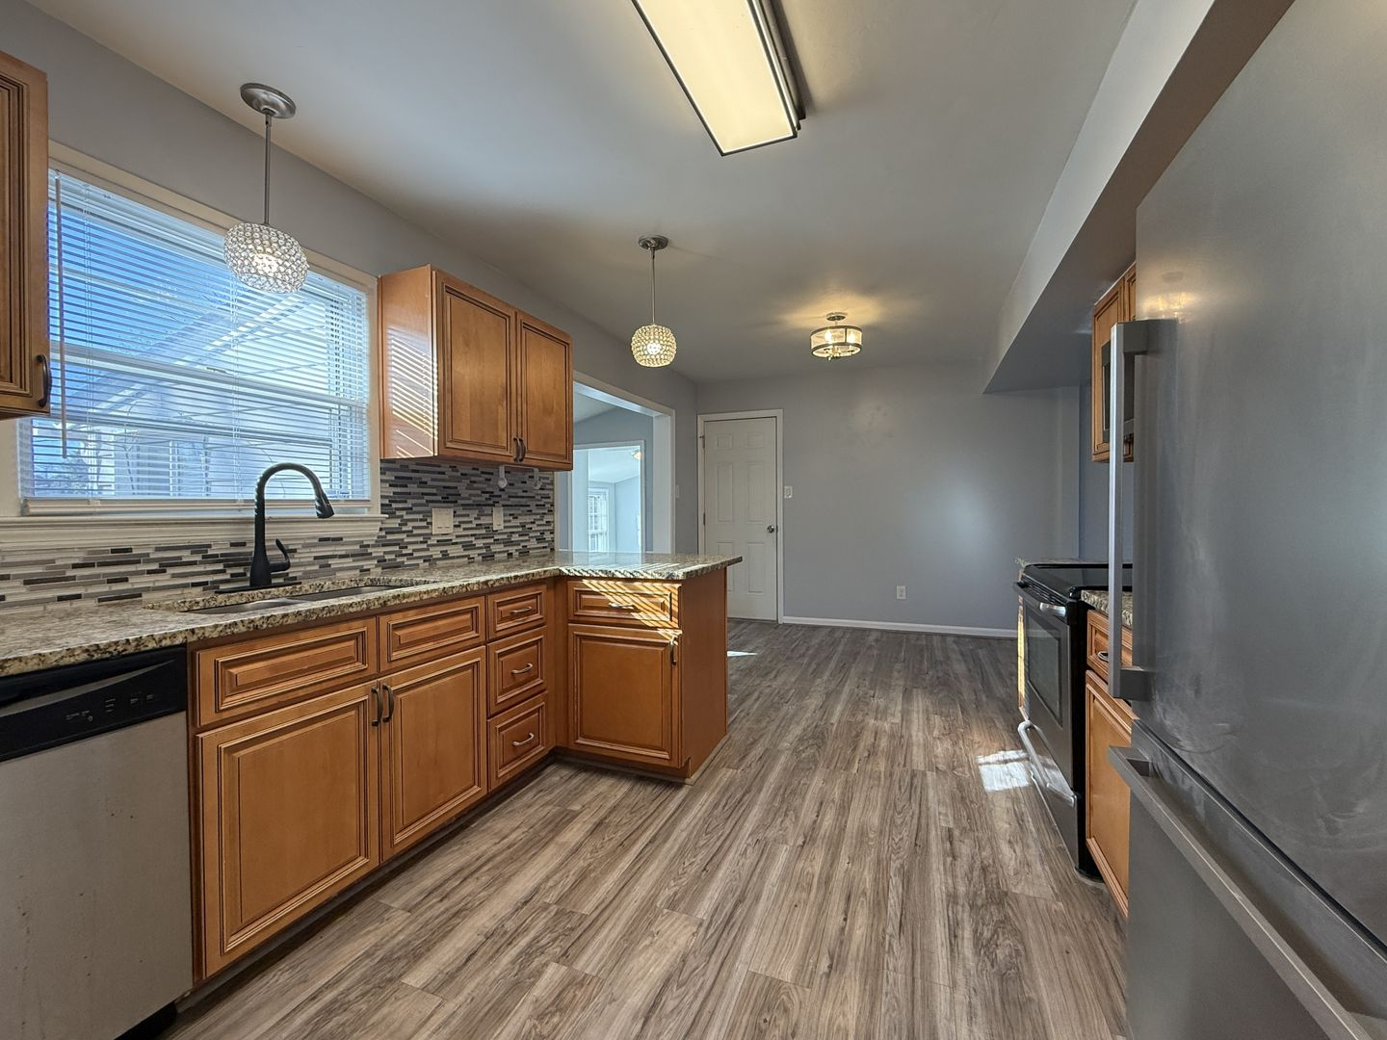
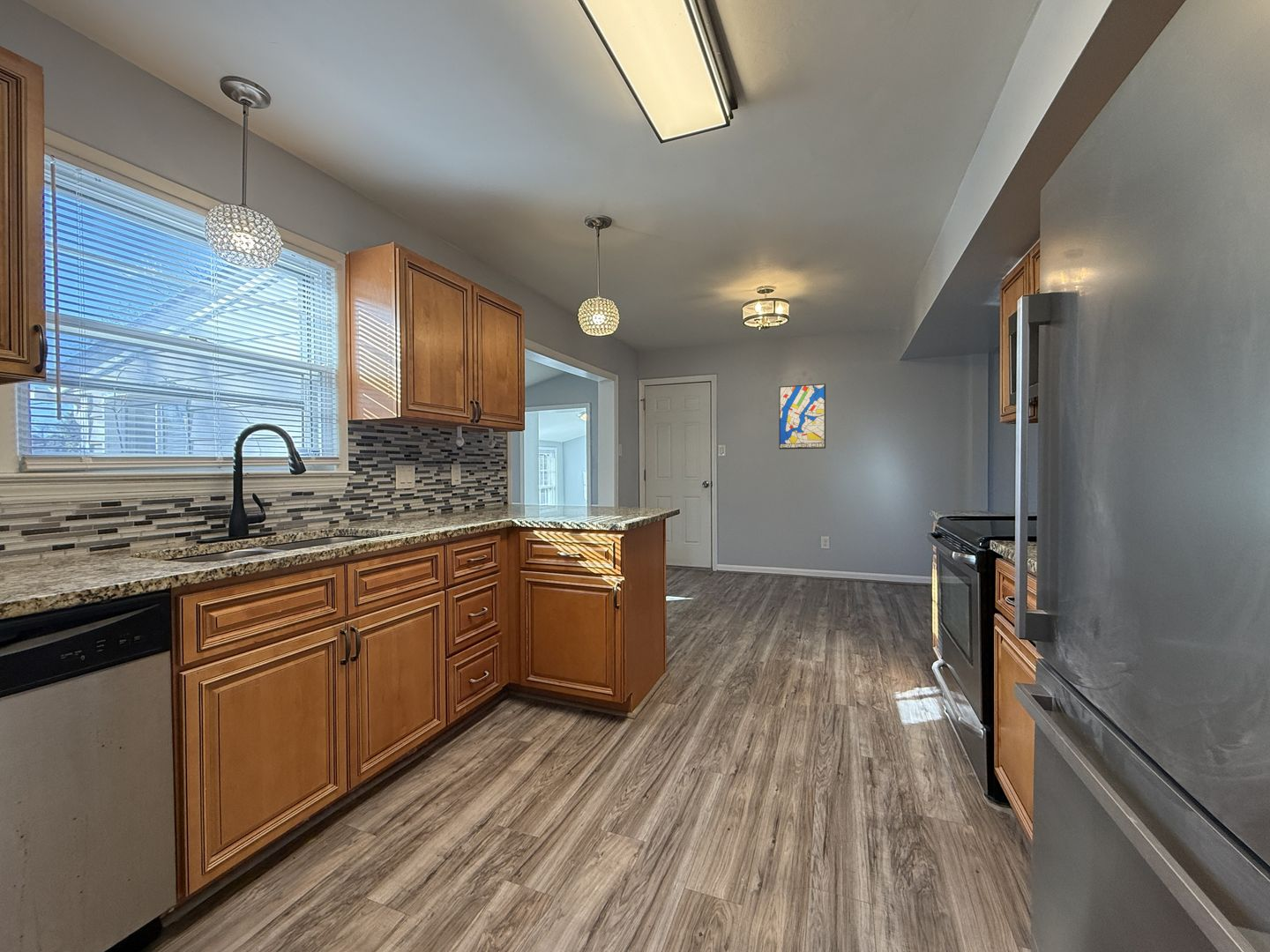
+ wall art [778,383,826,450]
